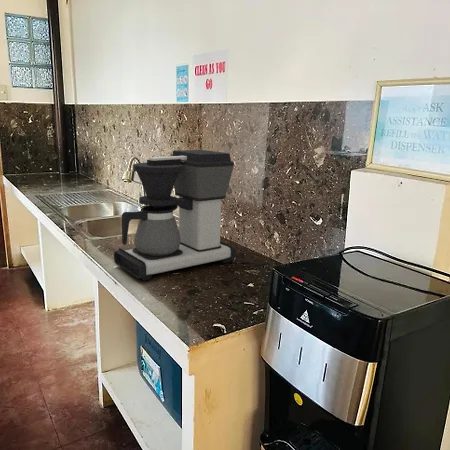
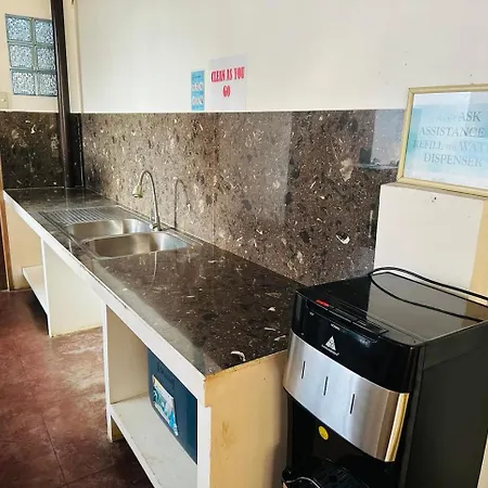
- coffee maker [113,149,237,282]
